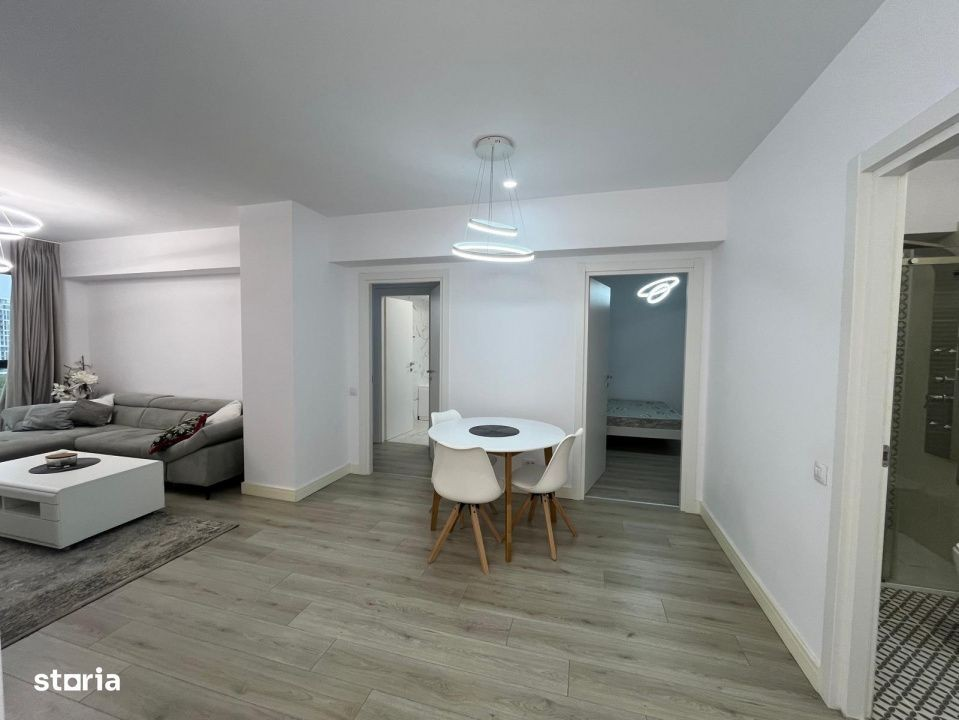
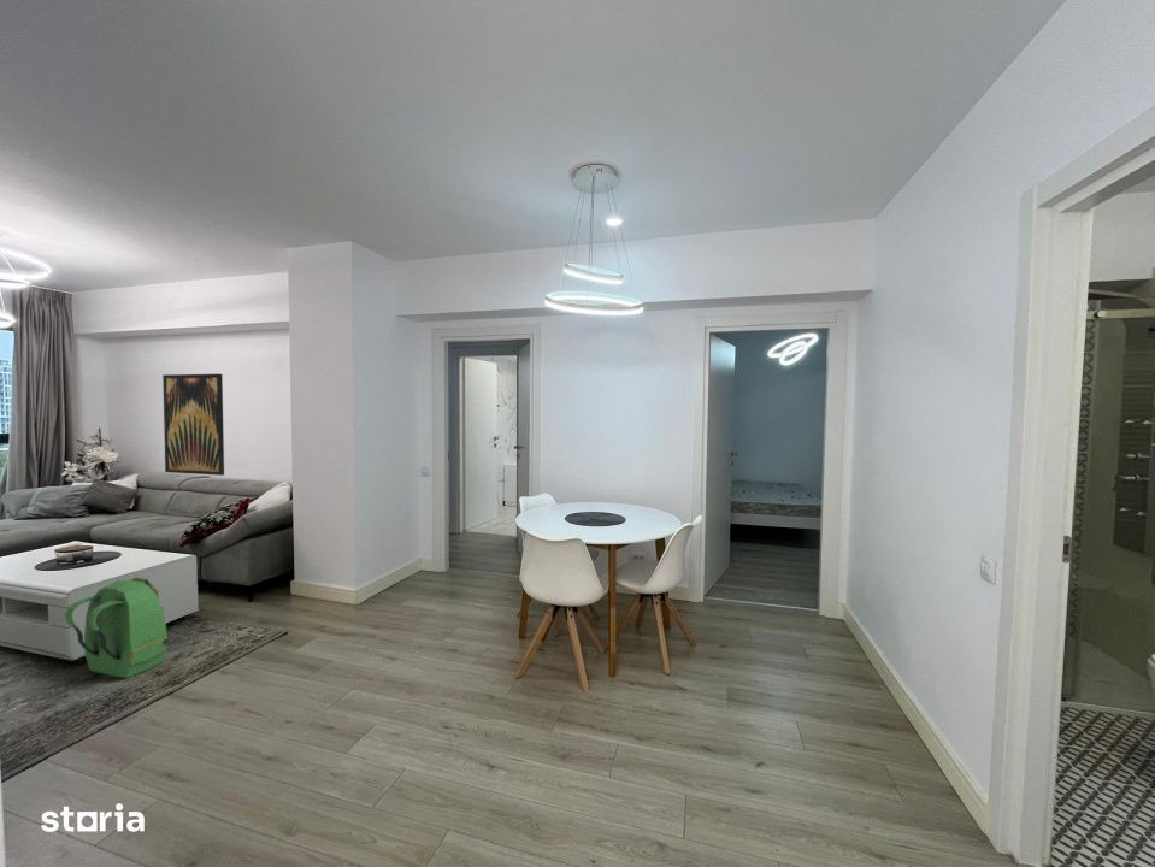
+ backpack [64,576,169,679]
+ wall art [161,373,225,477]
